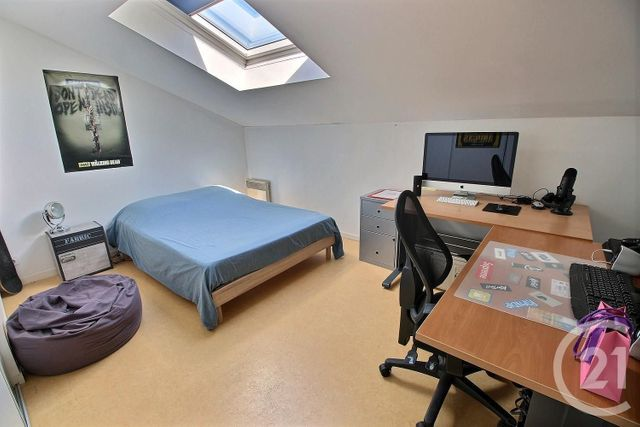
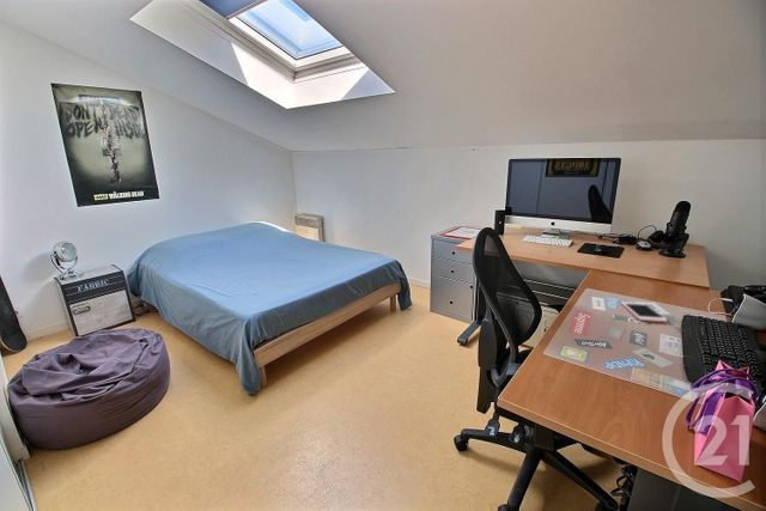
+ cell phone [620,300,668,323]
